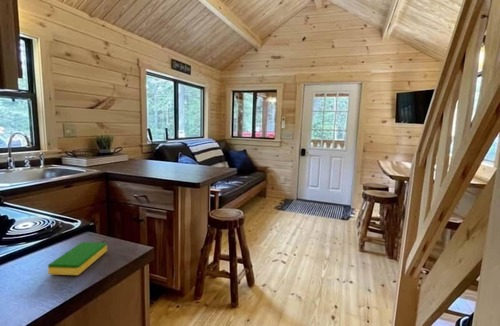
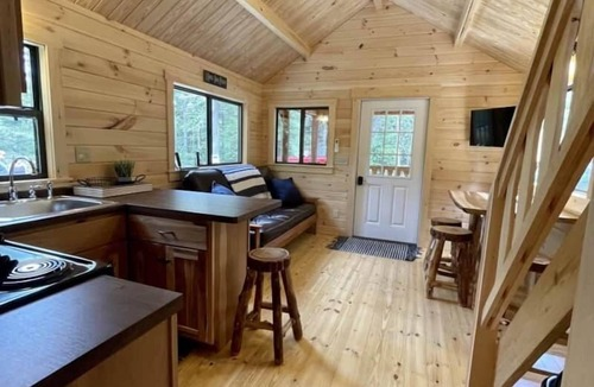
- dish sponge [47,241,108,276]
